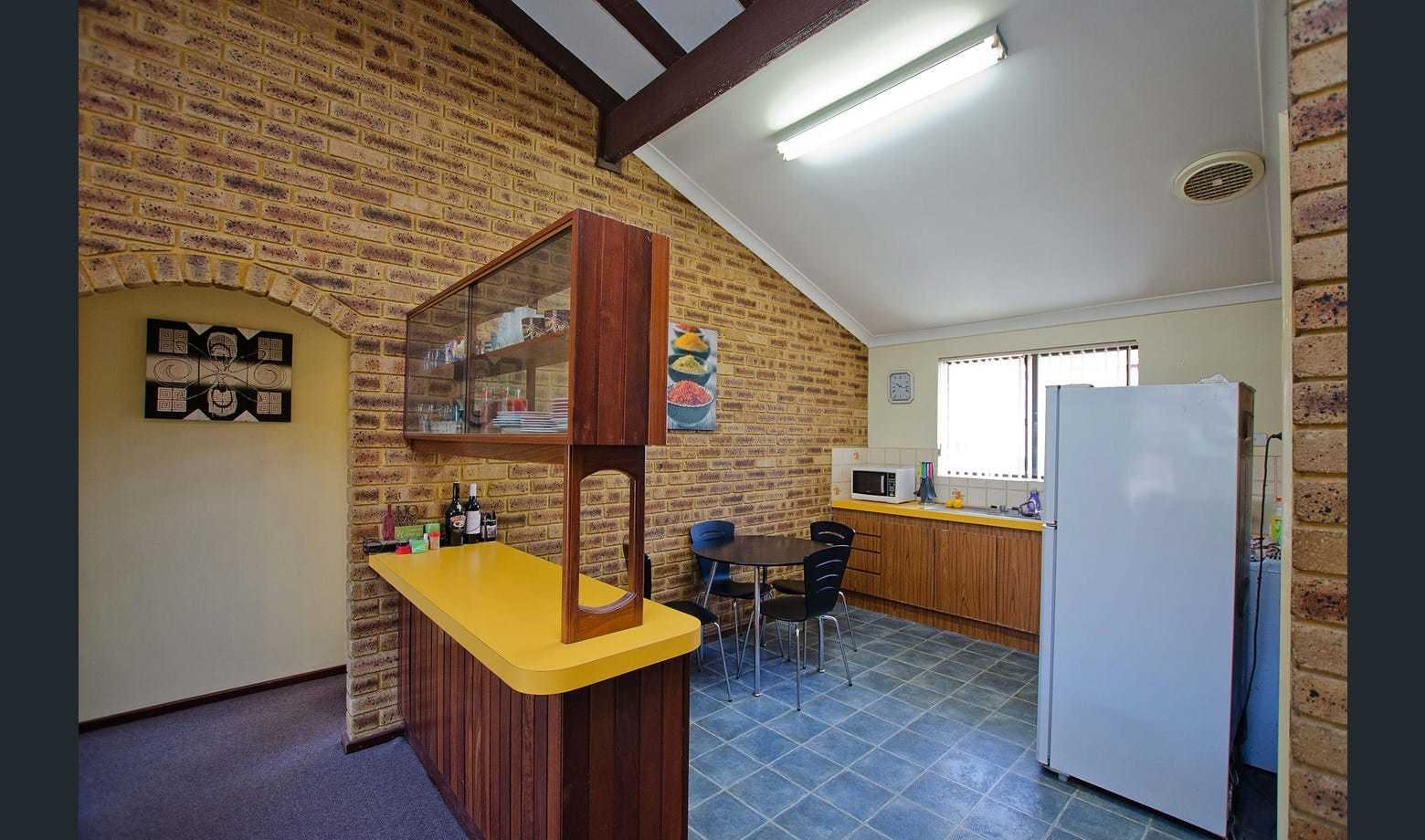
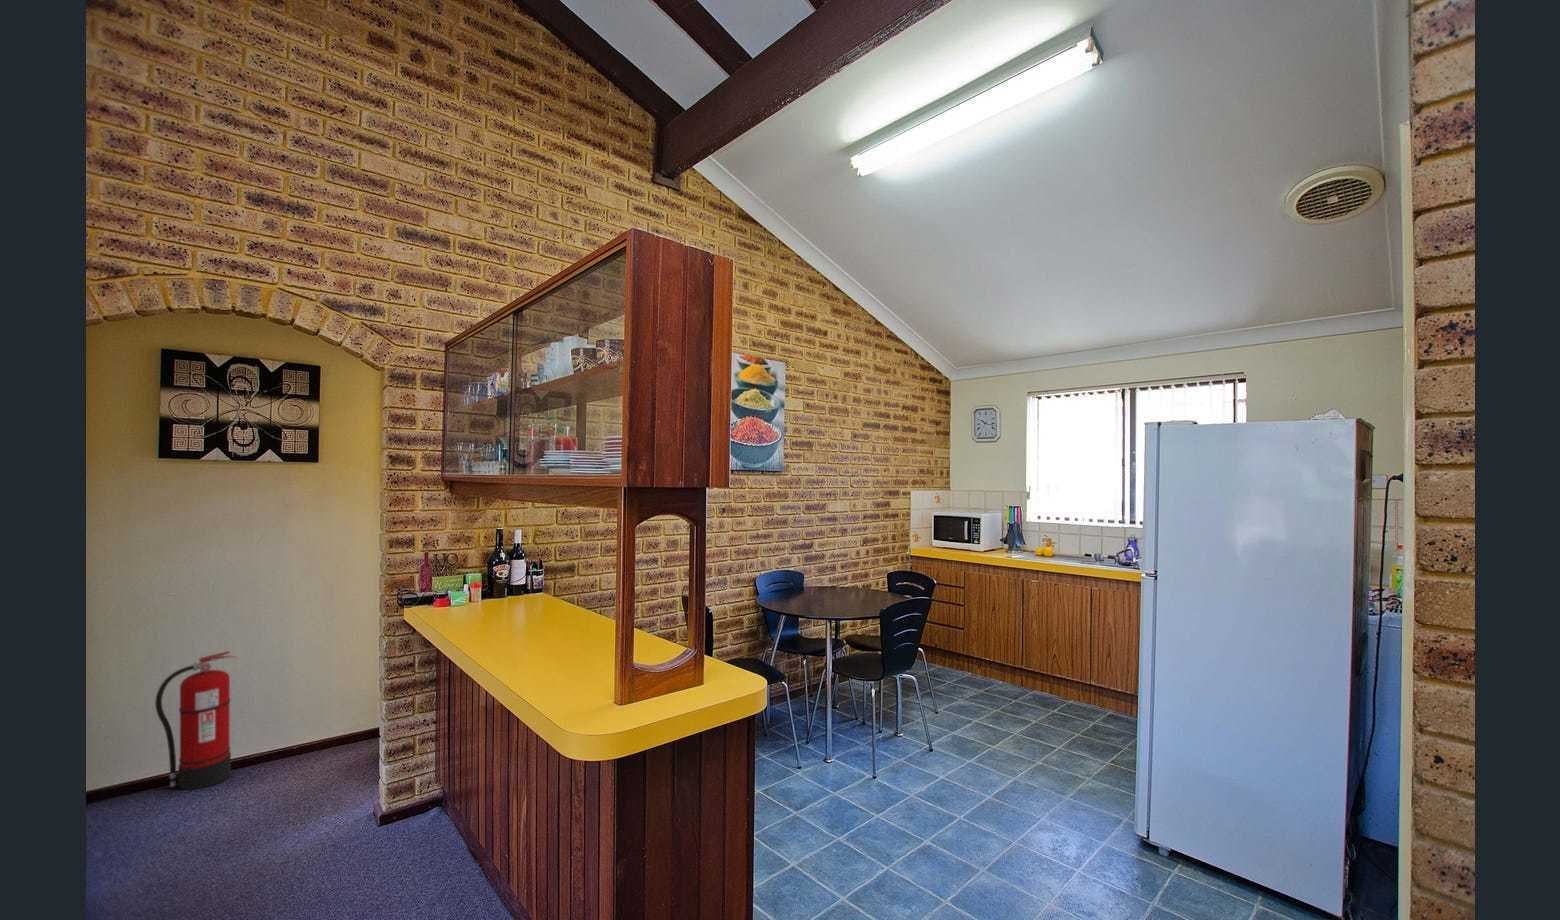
+ fire extinguisher [154,649,238,791]
